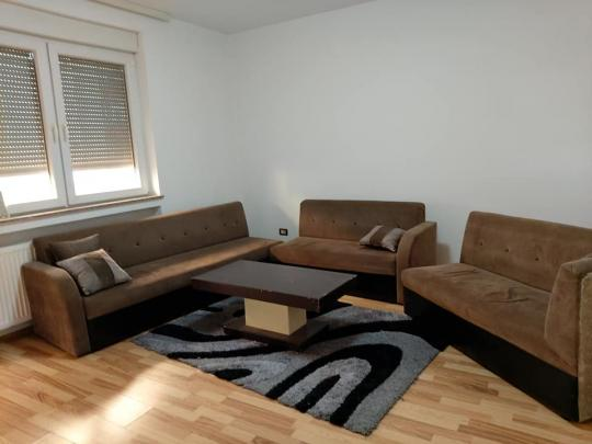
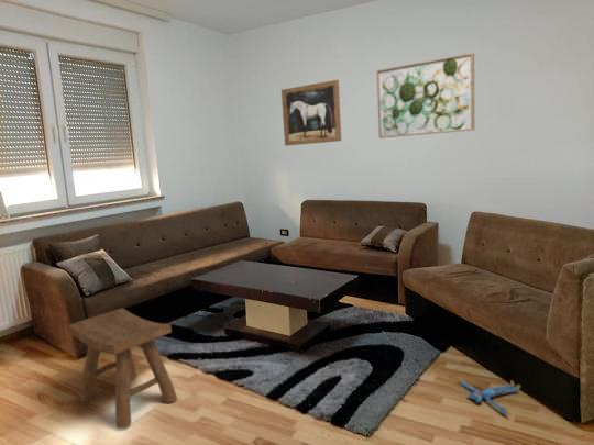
+ wall art [280,79,342,147]
+ stool [68,307,178,430]
+ wall art [376,52,475,140]
+ plush toy [459,378,521,416]
